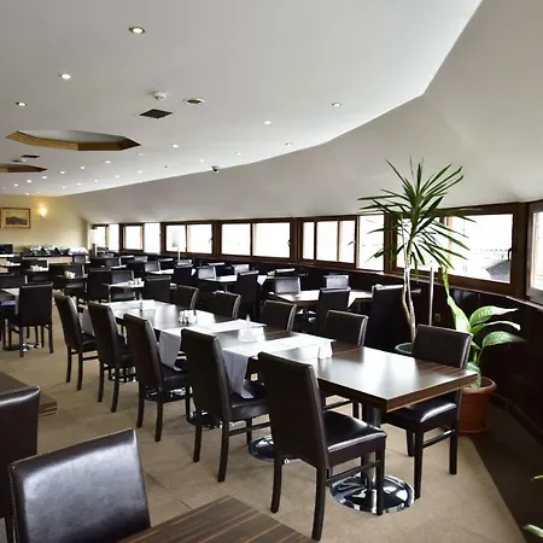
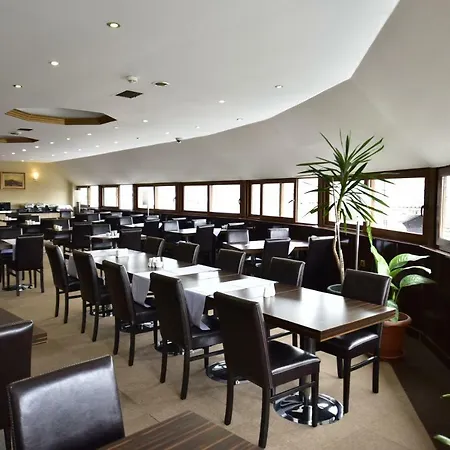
- candle holder [237,314,259,341]
